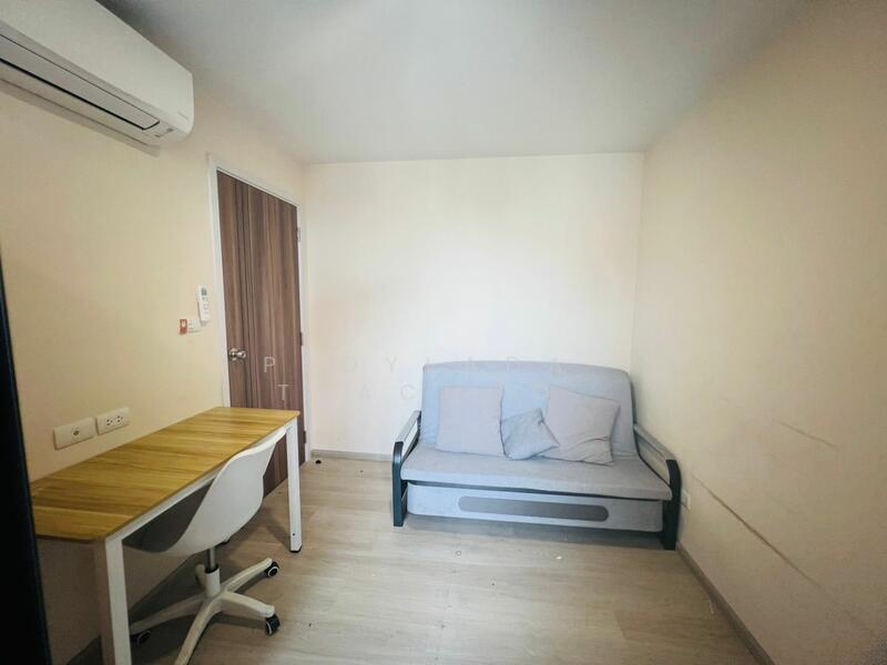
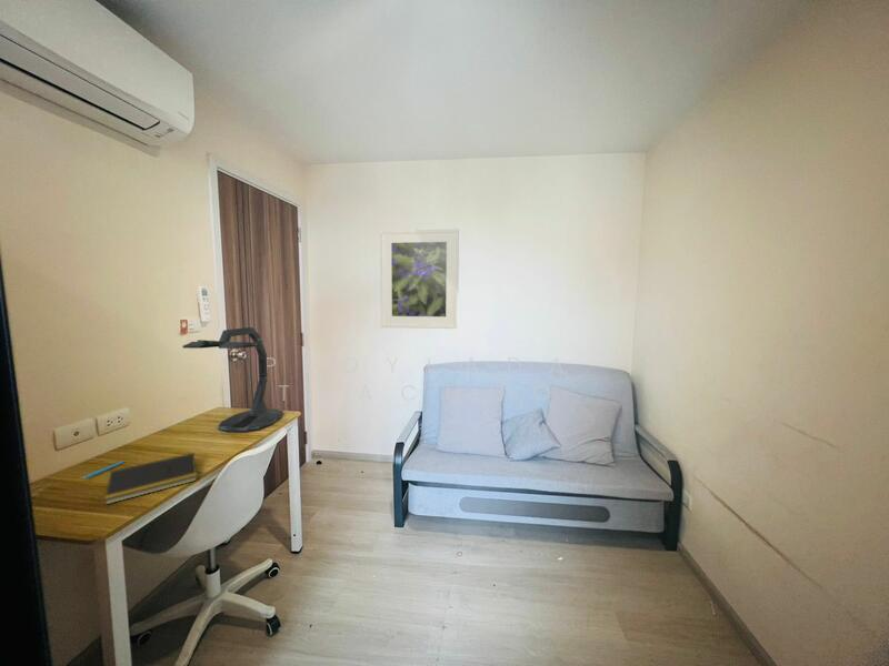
+ desk lamp [182,326,284,433]
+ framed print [379,229,460,330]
+ pen [82,460,127,480]
+ notepad [103,452,198,506]
